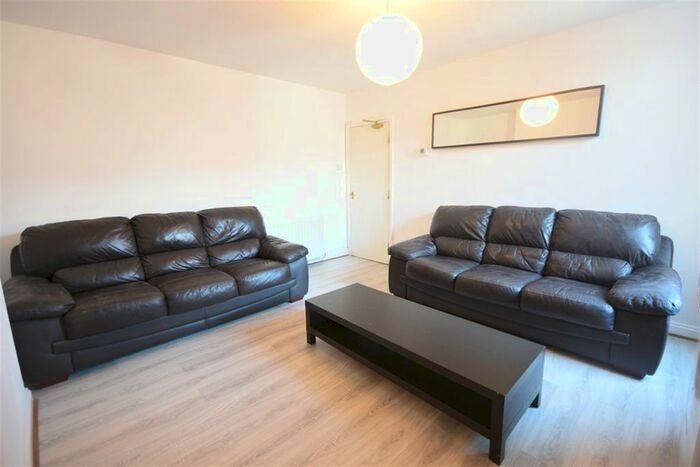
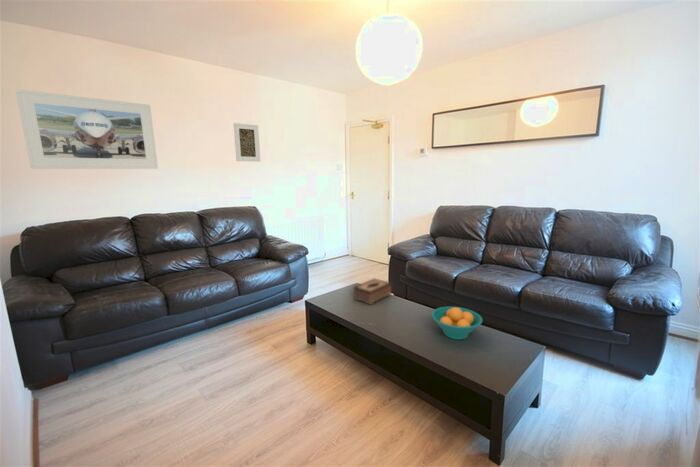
+ tissue box [352,277,392,306]
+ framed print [15,88,159,170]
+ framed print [233,122,261,163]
+ fruit bowl [430,306,484,340]
